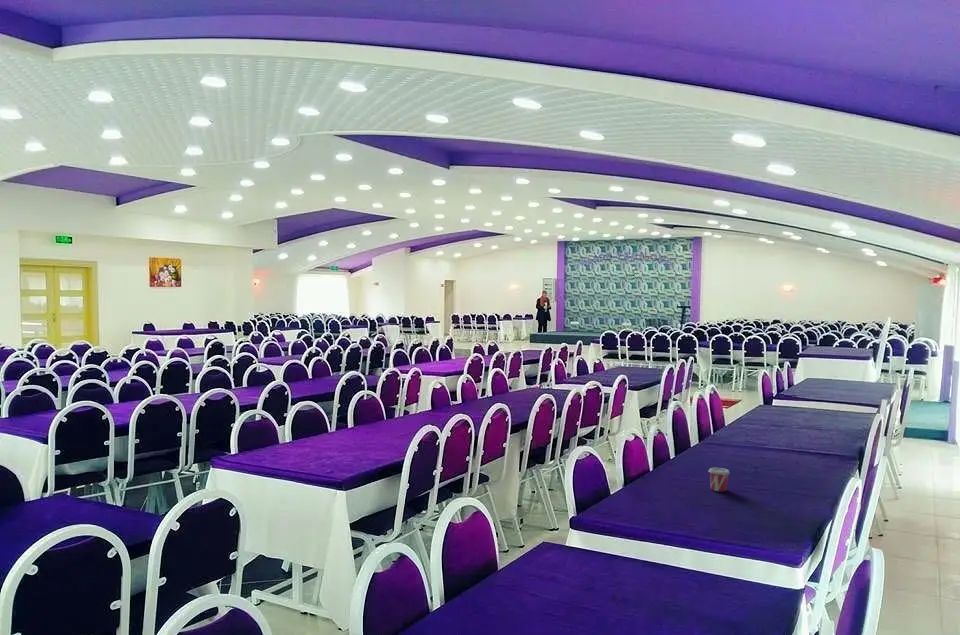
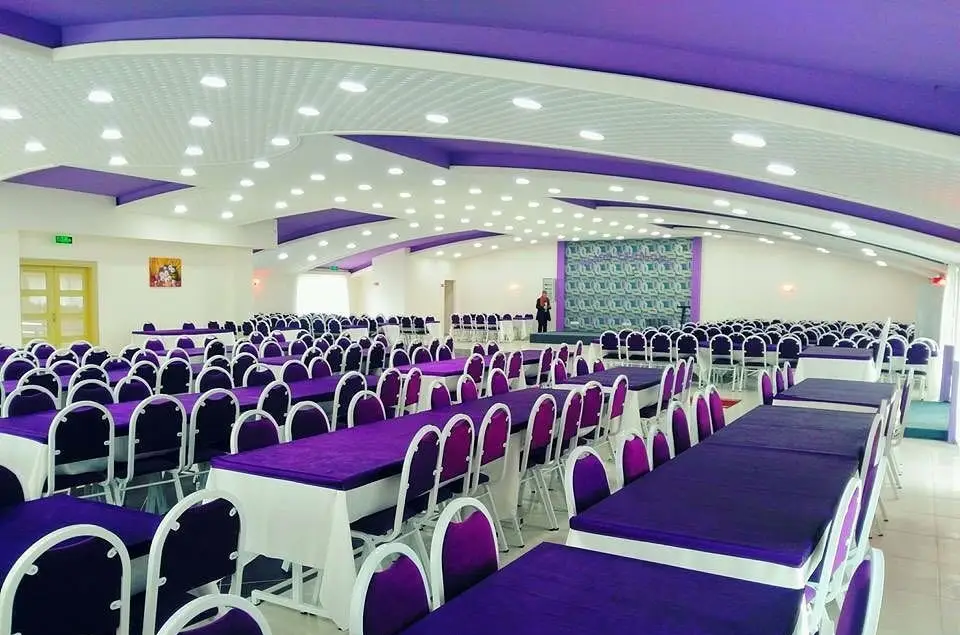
- cup [708,467,731,492]
